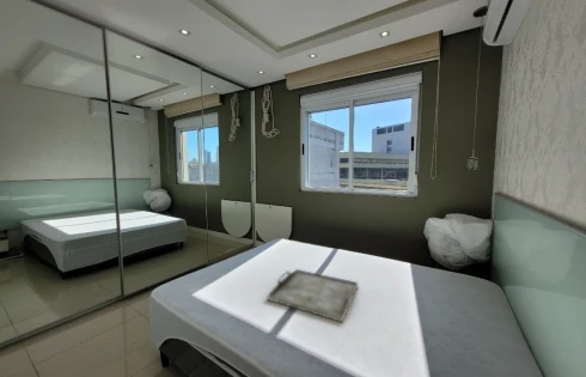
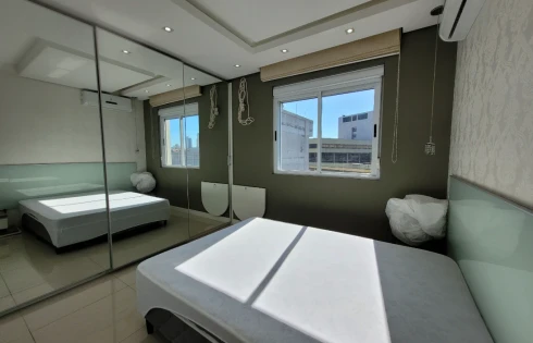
- serving tray [267,268,359,323]
